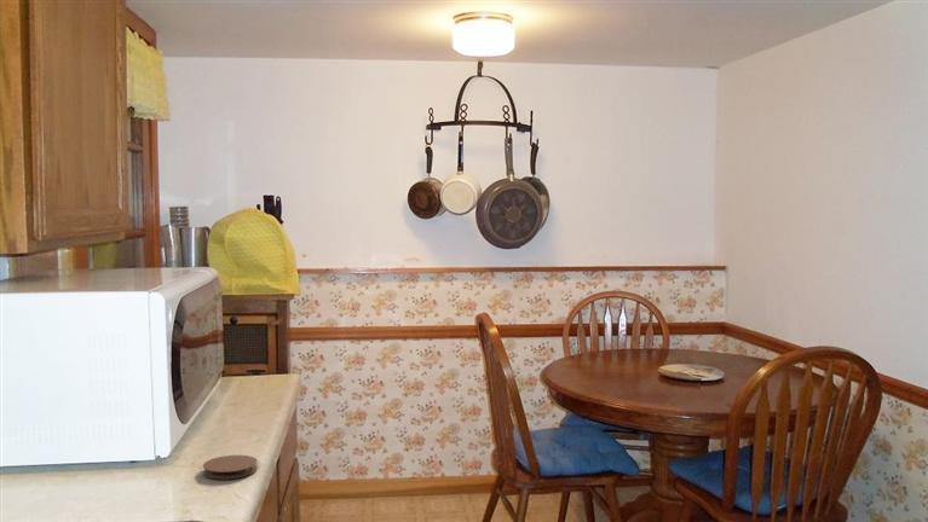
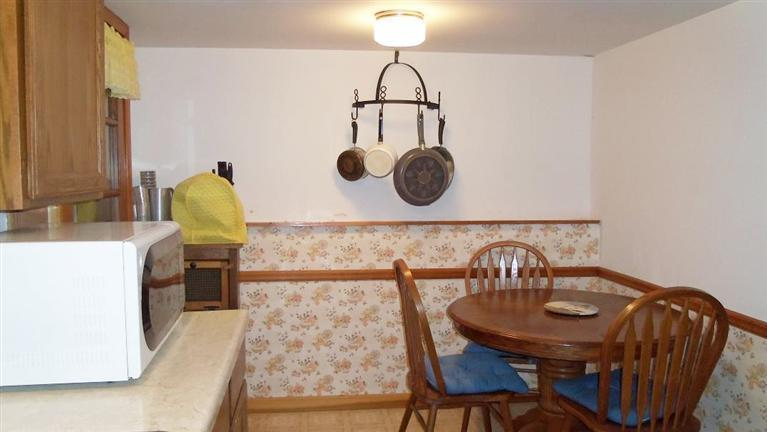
- coaster [202,454,259,480]
